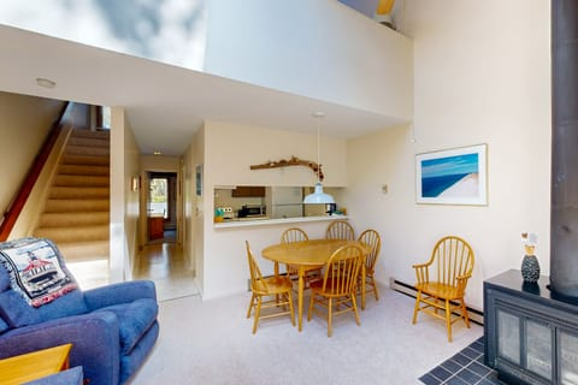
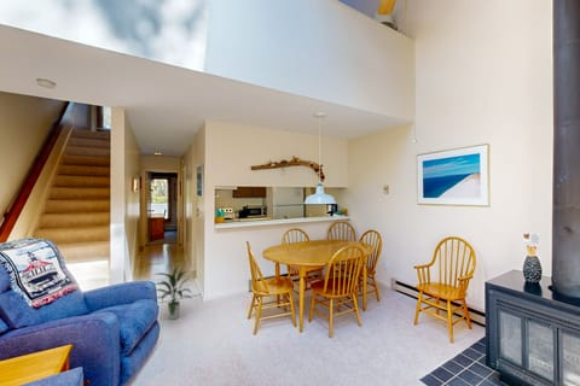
+ indoor plant [153,263,193,321]
